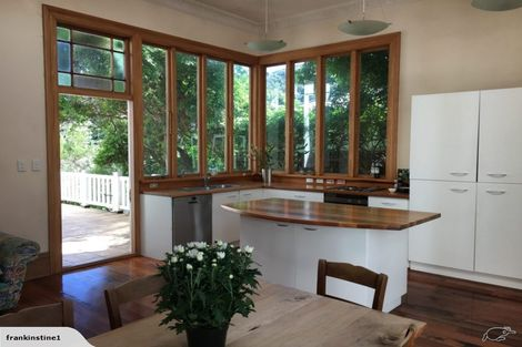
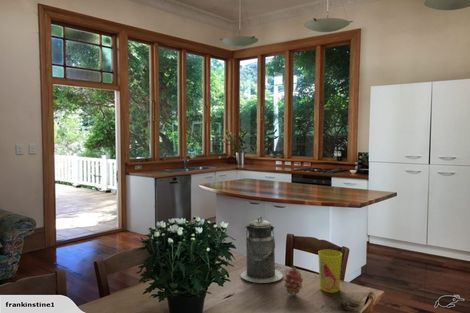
+ cup [317,249,343,294]
+ canister [240,215,284,284]
+ fruit [282,264,304,297]
